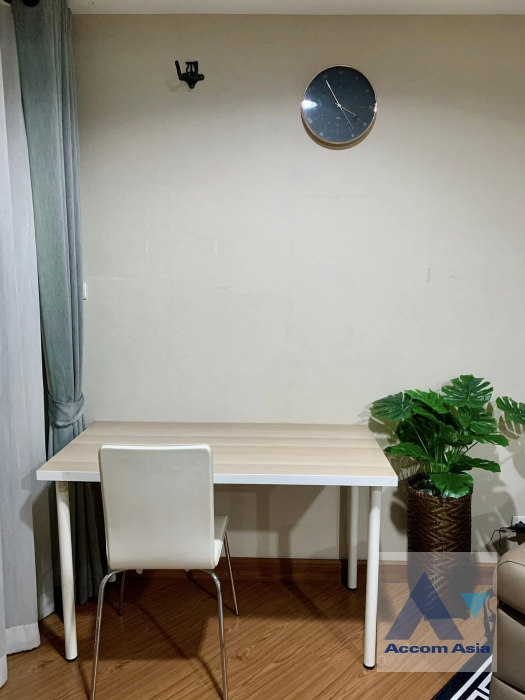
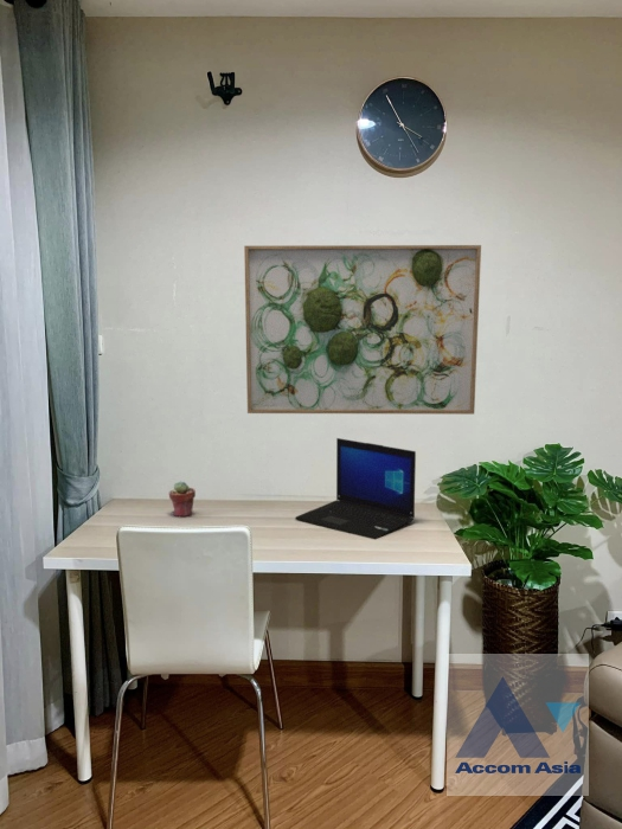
+ potted succulent [168,480,197,518]
+ laptop [294,437,417,541]
+ wall art [243,244,482,416]
